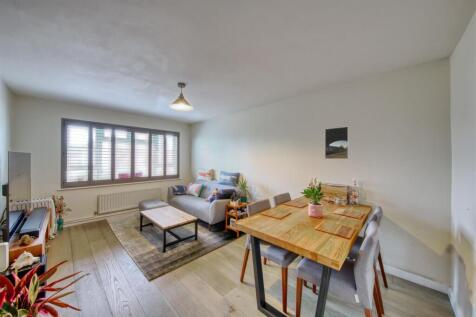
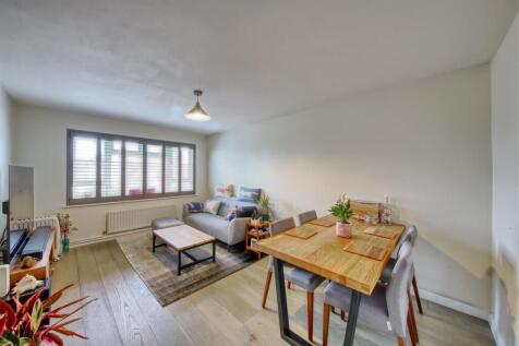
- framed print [324,125,350,160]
